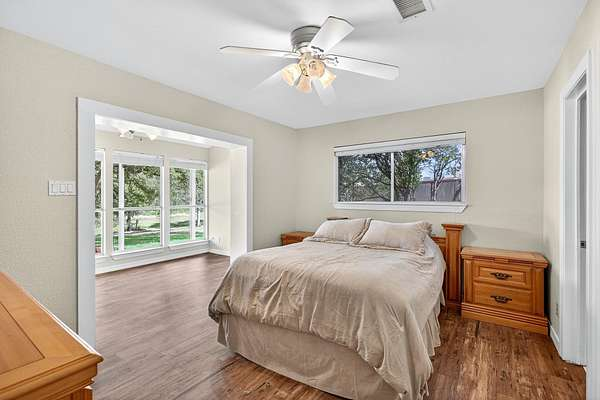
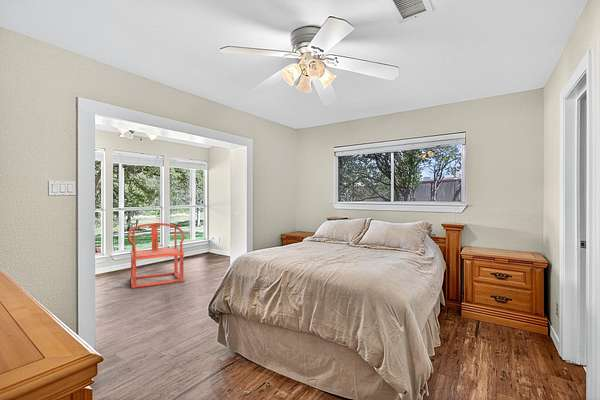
+ armchair [126,222,185,289]
